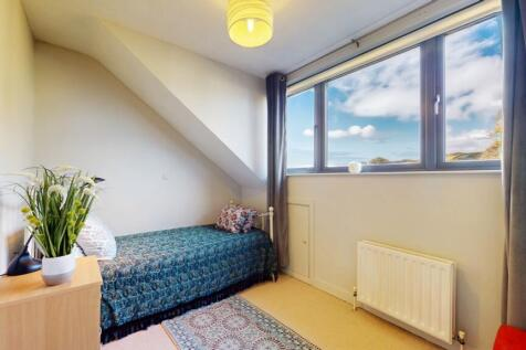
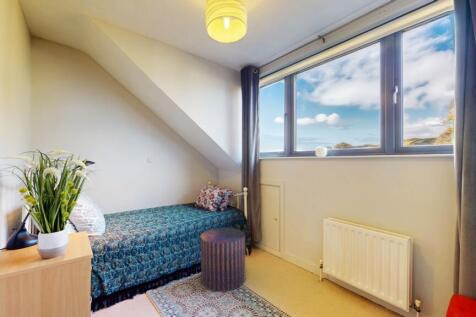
+ pouf [200,227,246,293]
